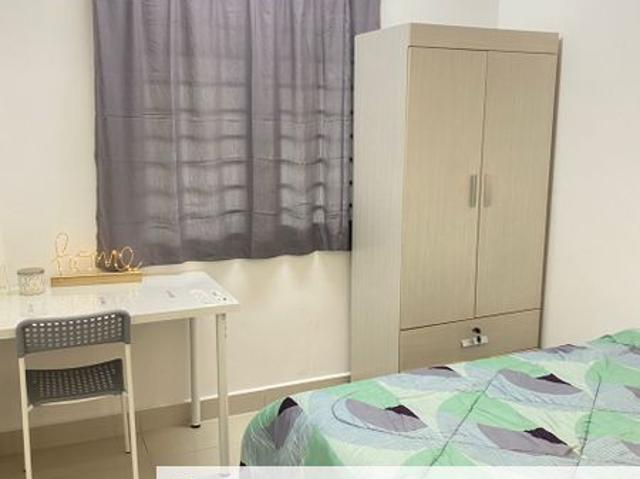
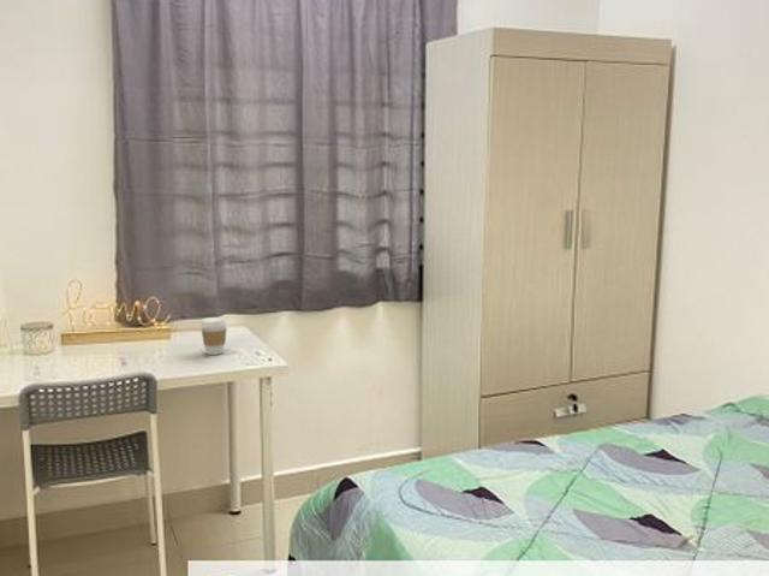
+ coffee cup [199,316,228,356]
